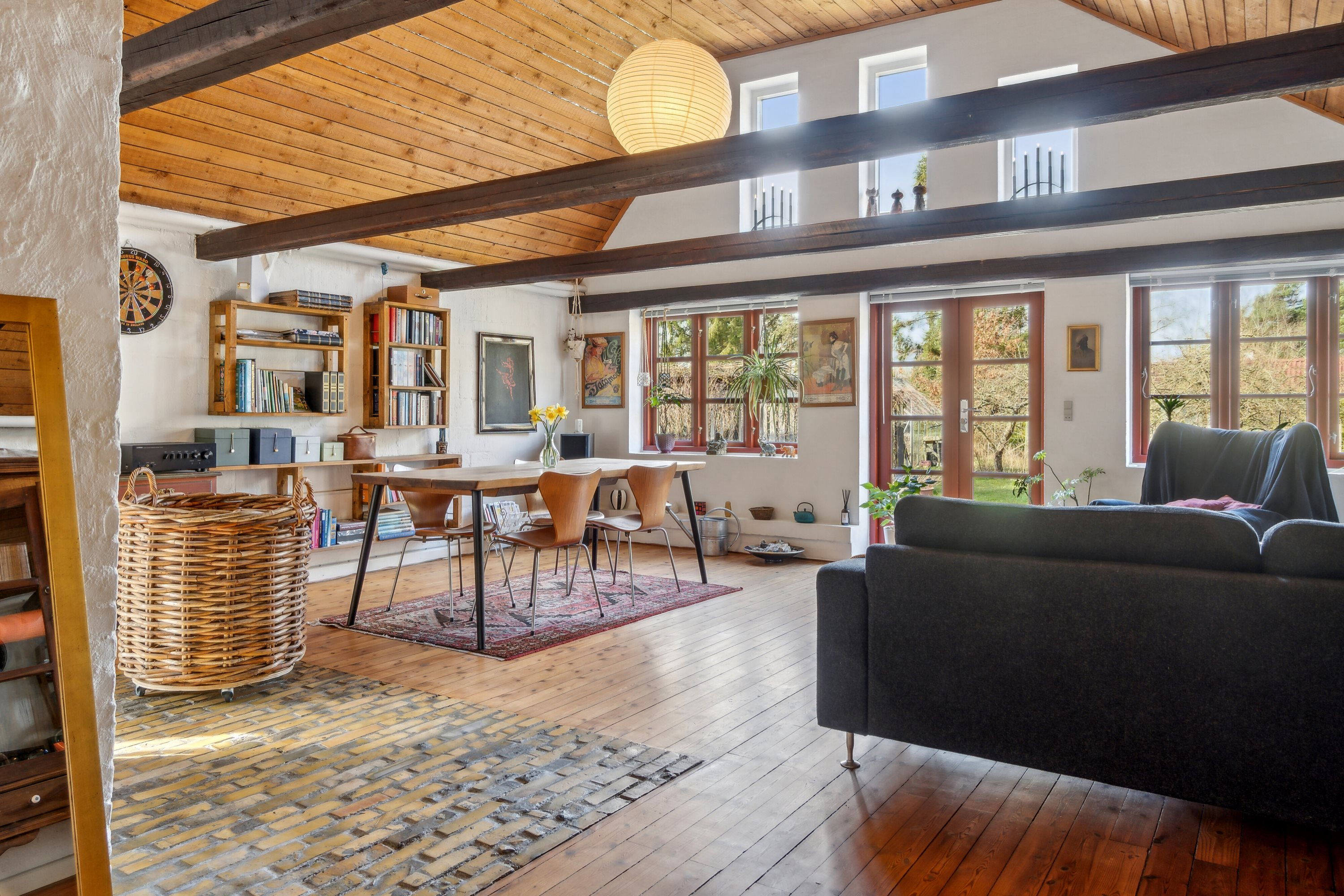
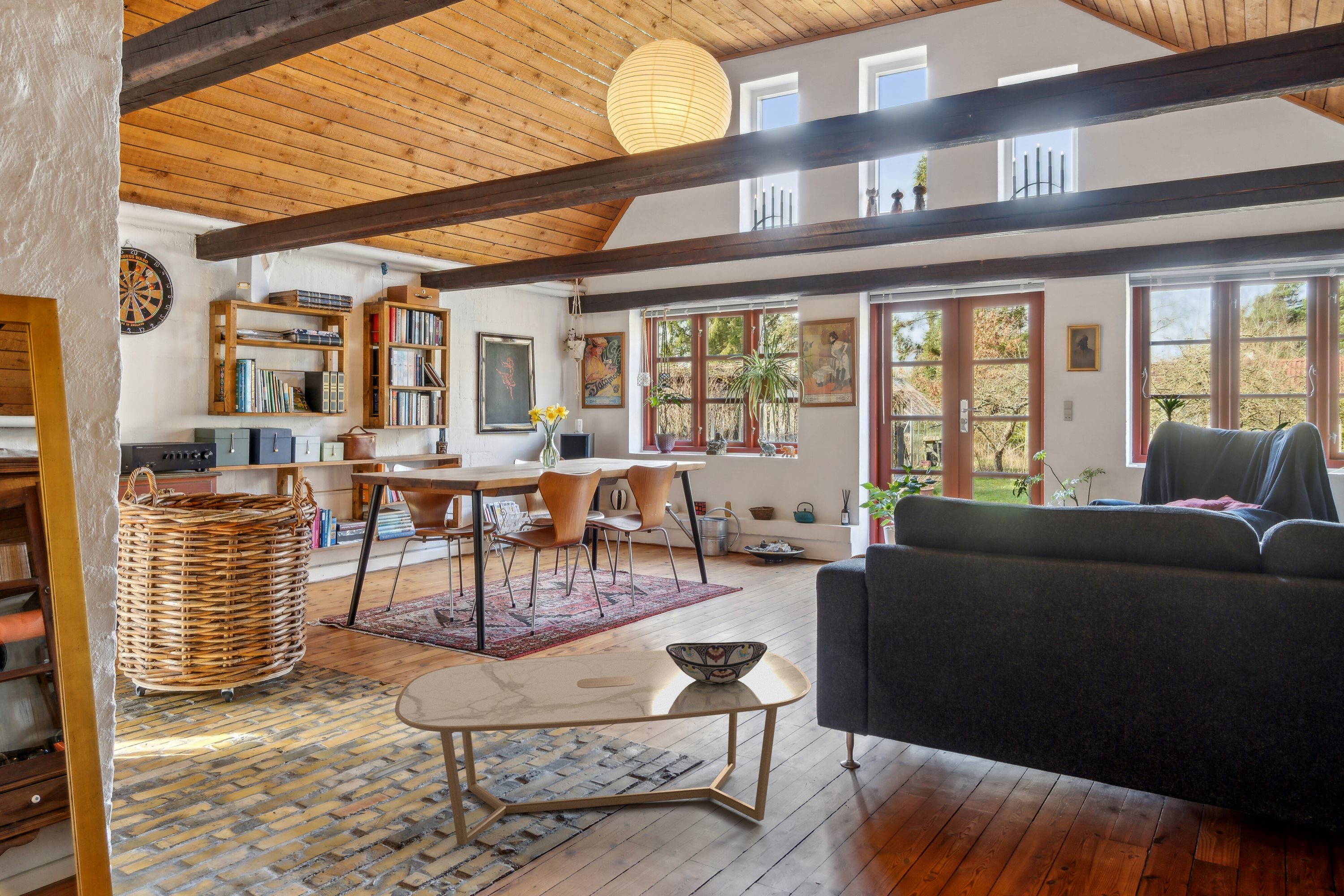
+ ceramic bowl [665,641,768,684]
+ coffee table [395,650,811,846]
